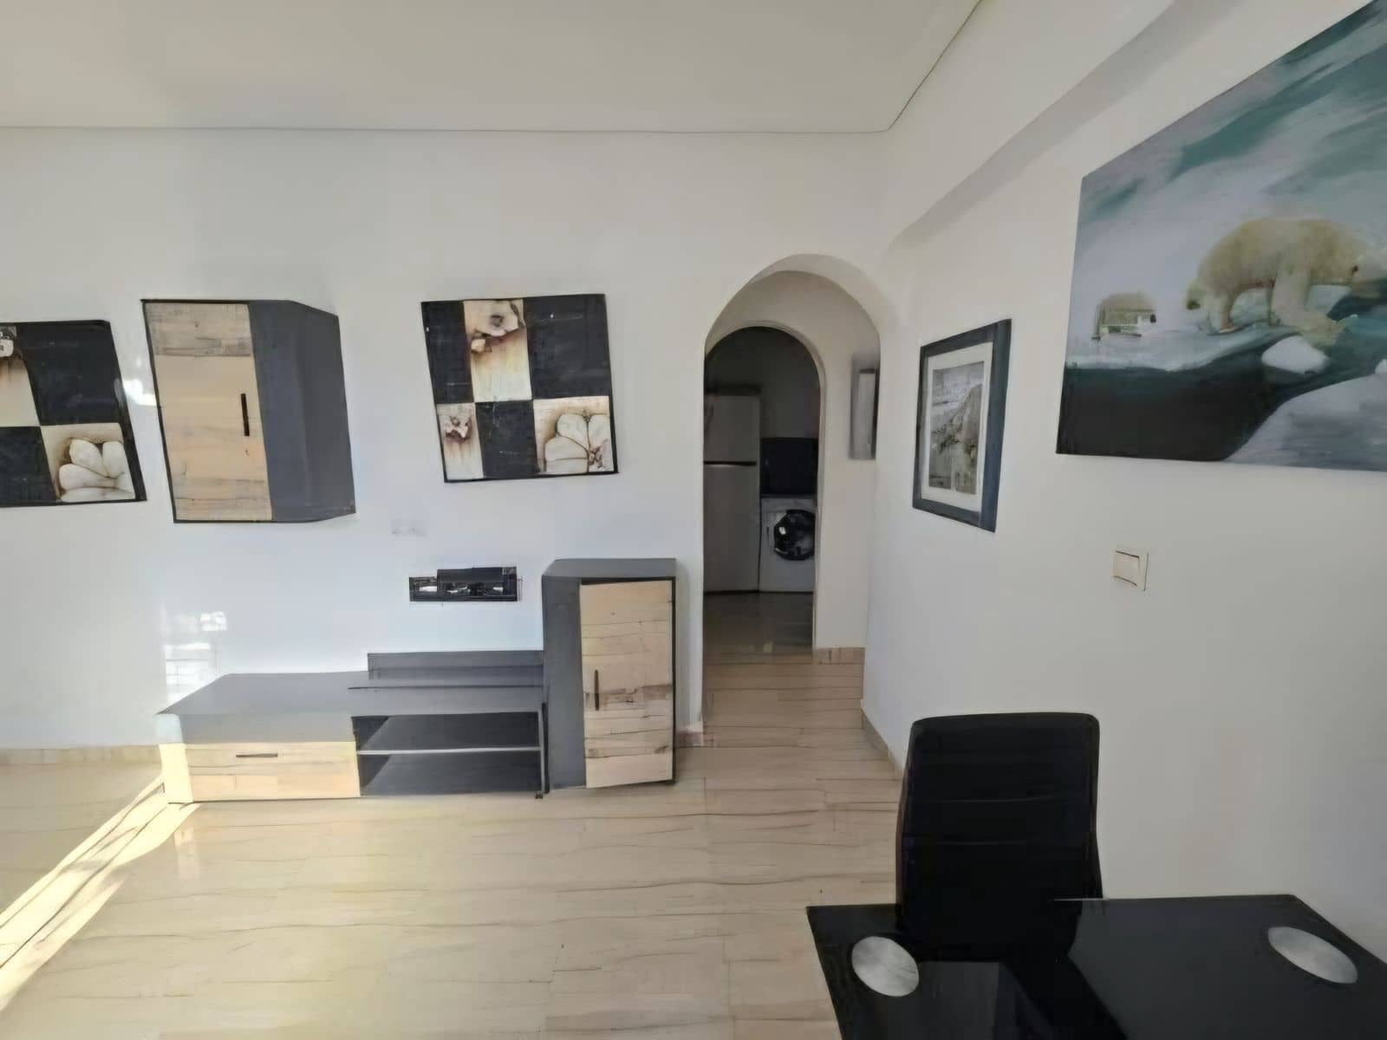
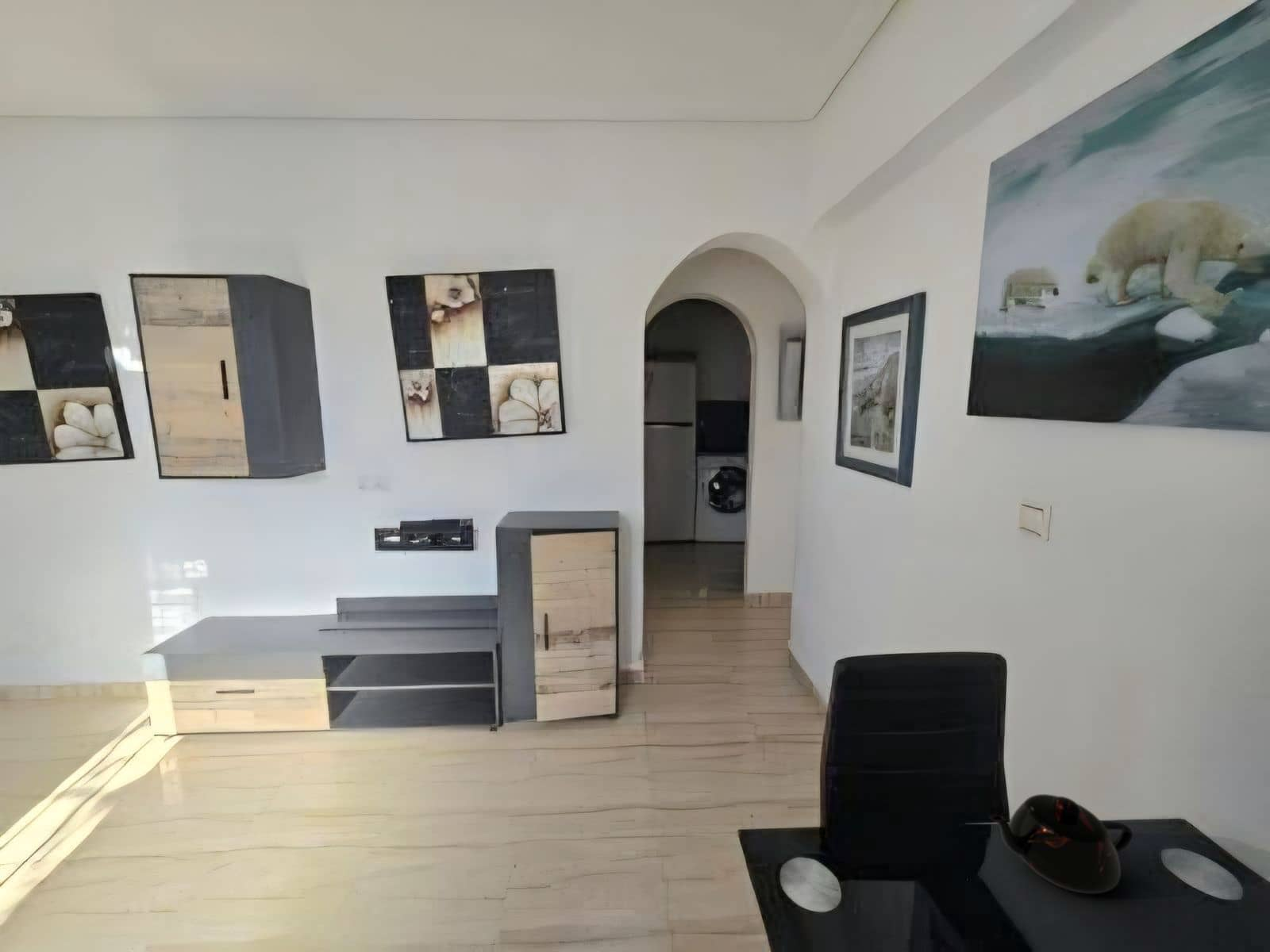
+ teapot [987,793,1134,895]
